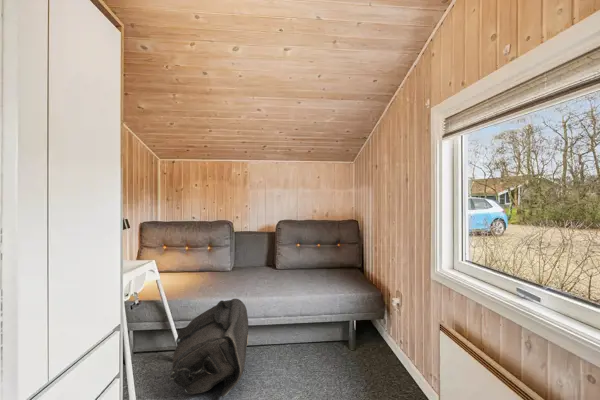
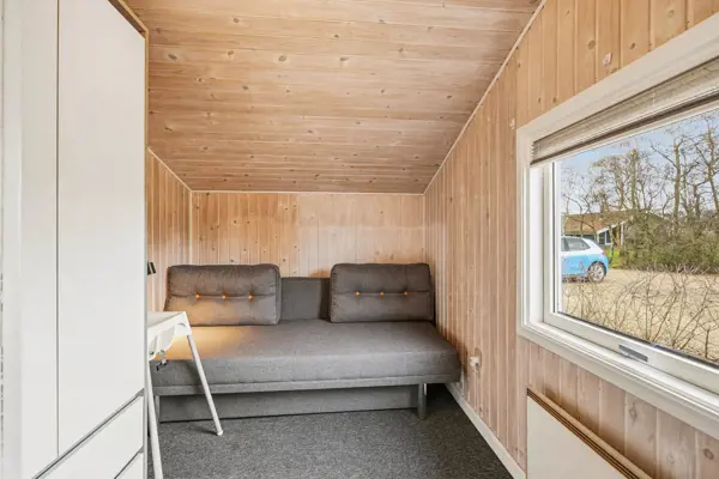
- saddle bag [169,298,249,398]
